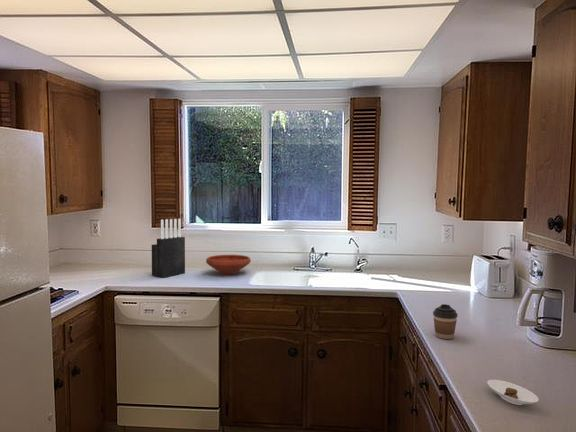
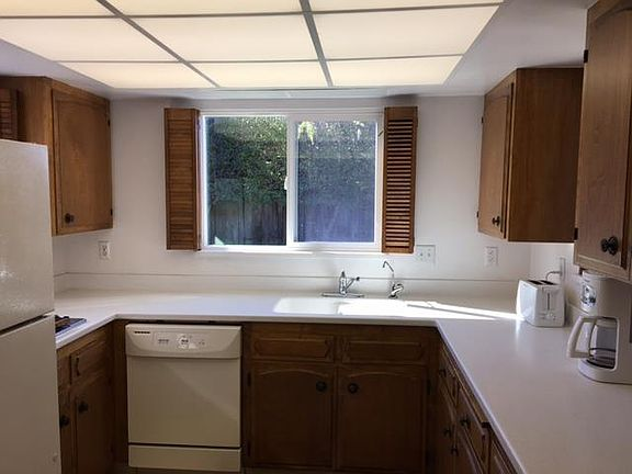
- saucer [486,379,540,406]
- knife block [151,218,186,278]
- bowl [205,254,252,275]
- coffee cup [432,303,459,340]
